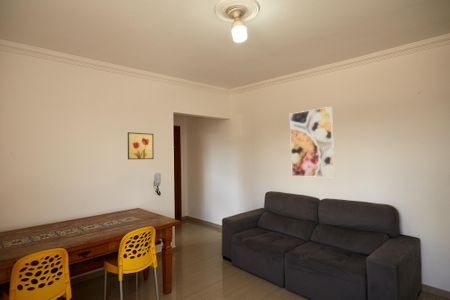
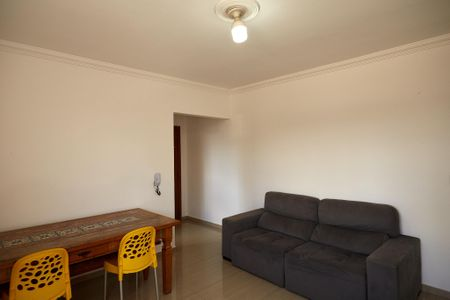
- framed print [289,106,336,178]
- wall art [127,131,155,160]
